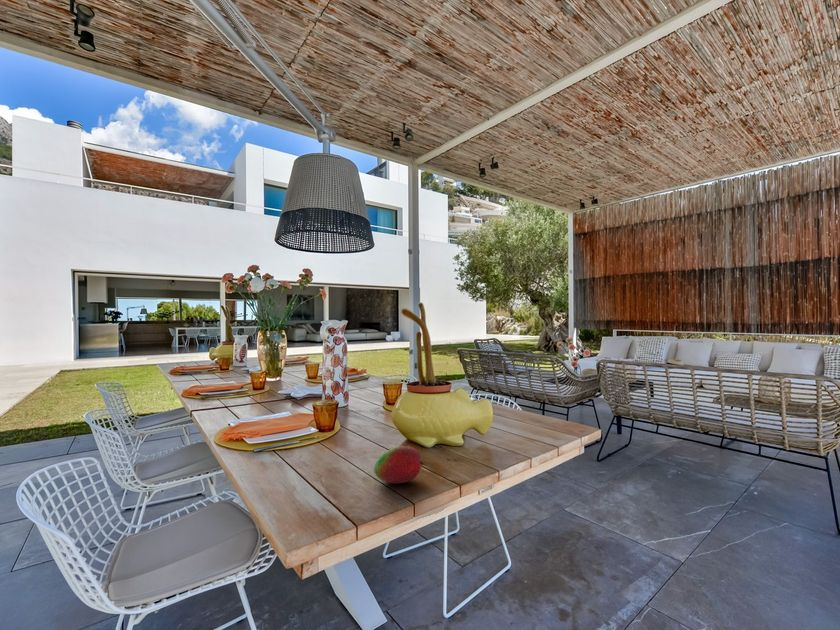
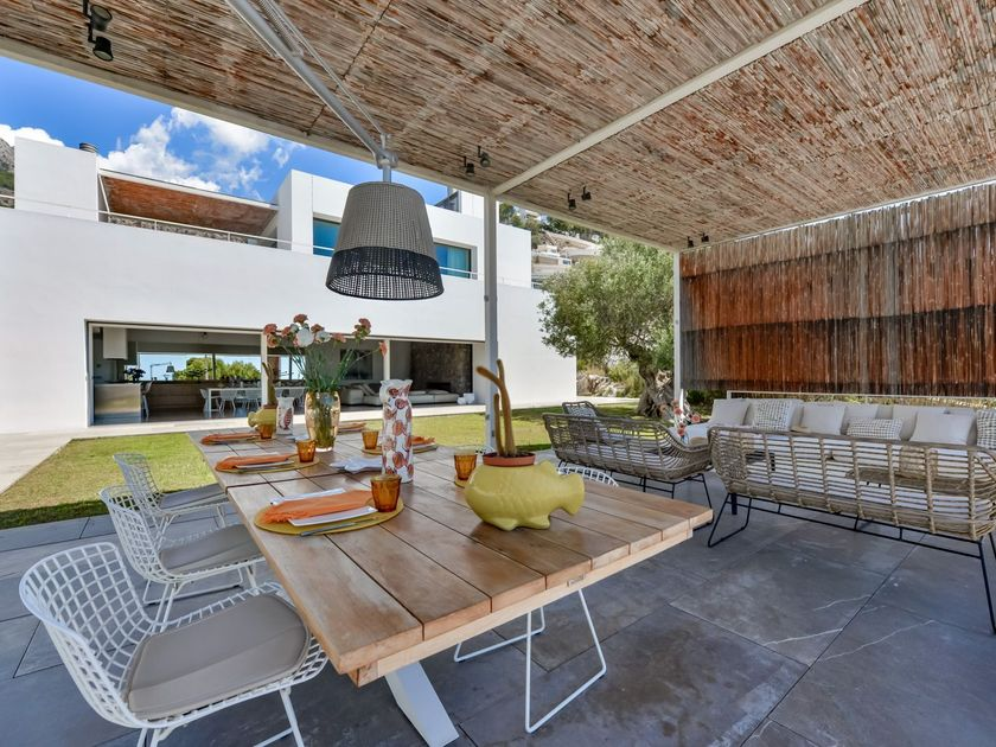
- fruit [373,445,424,484]
